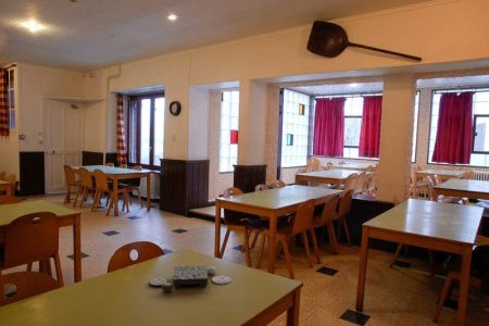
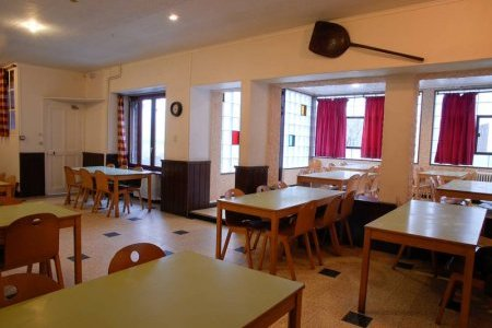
- board game [148,265,231,292]
